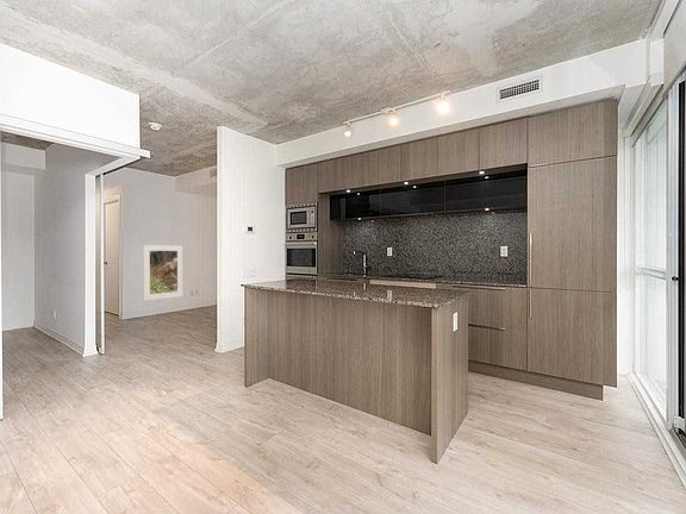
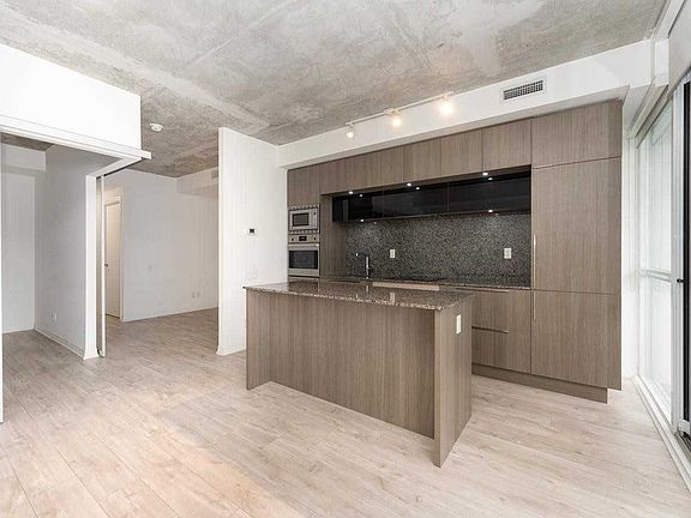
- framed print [142,244,185,302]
